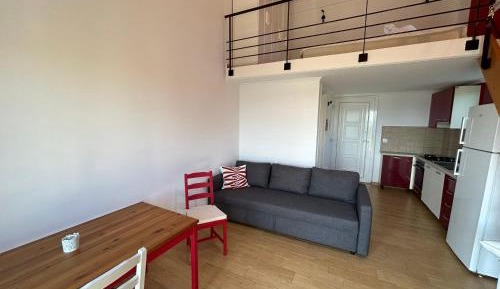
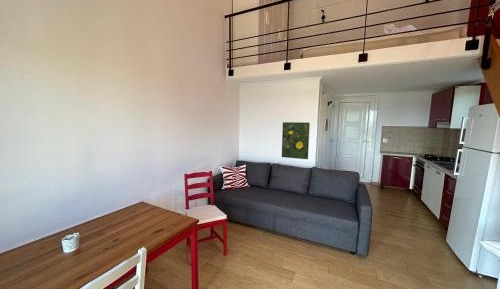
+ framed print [281,121,311,160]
